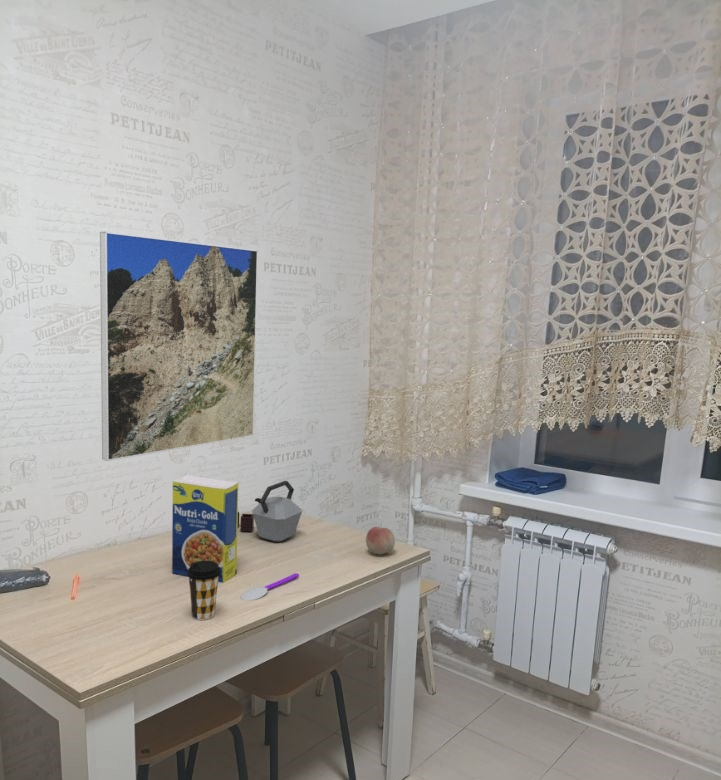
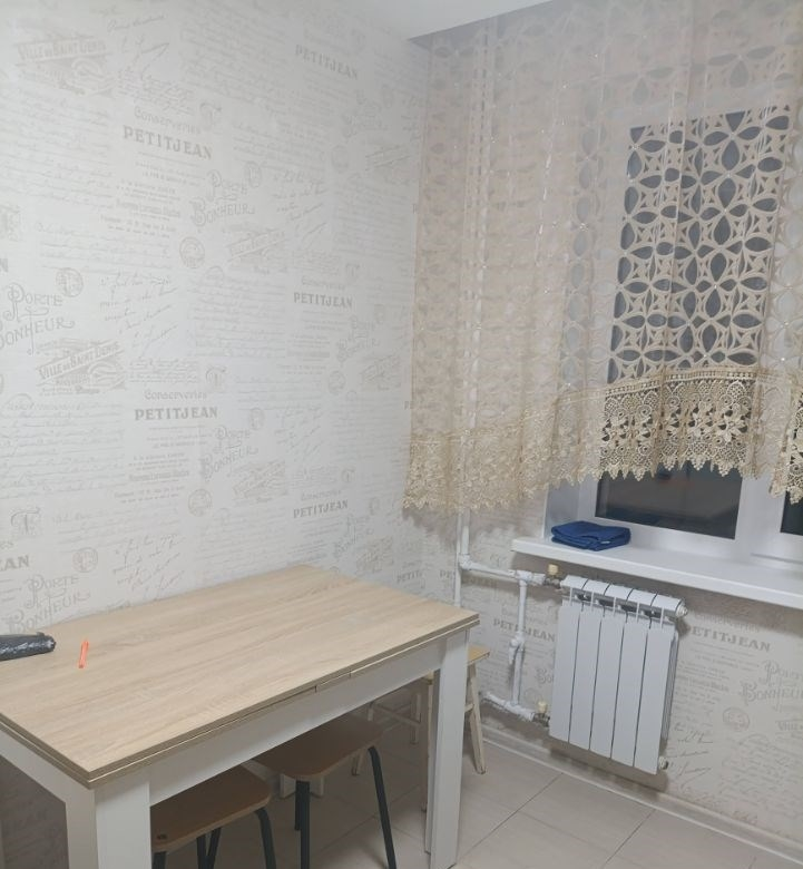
- legume [171,474,239,584]
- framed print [99,231,259,462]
- coffee cup [187,561,221,621]
- spoon [240,572,300,602]
- fruit [365,526,396,556]
- kettle [237,480,303,543]
